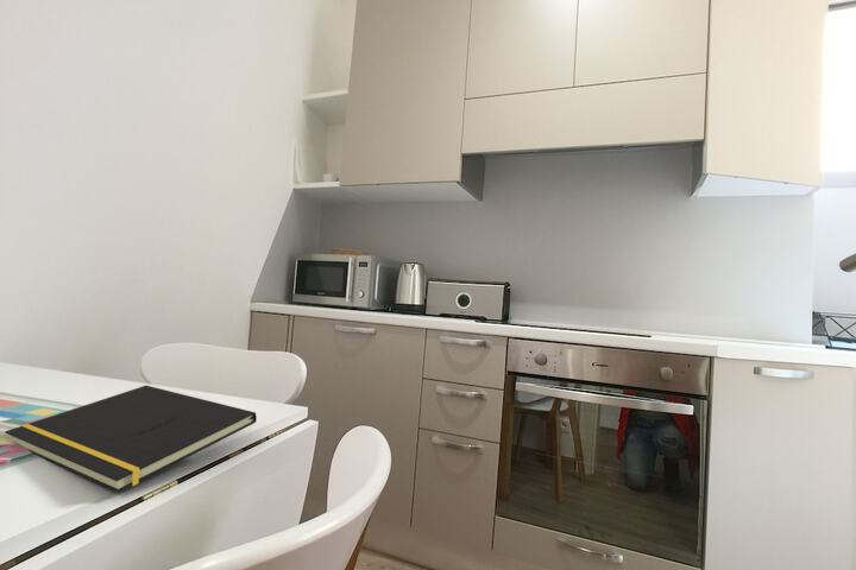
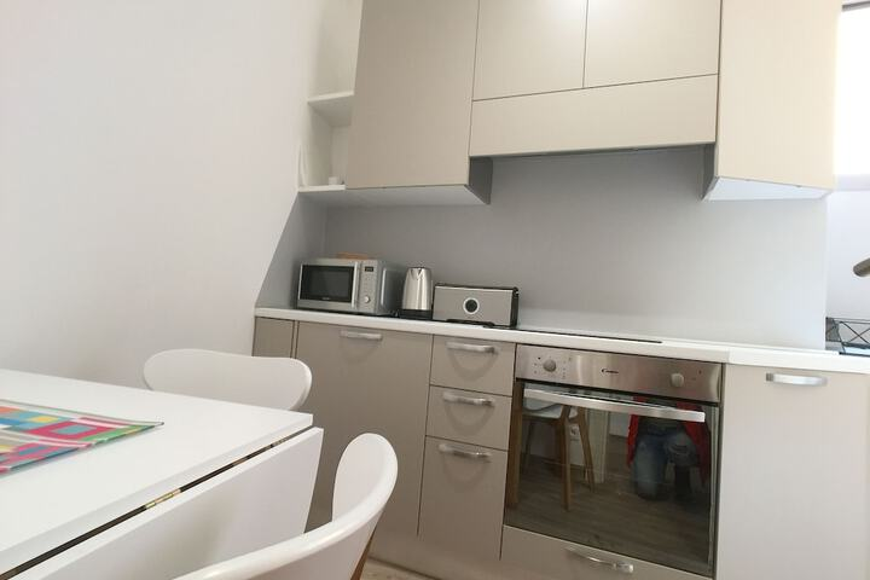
- notepad [4,385,258,494]
